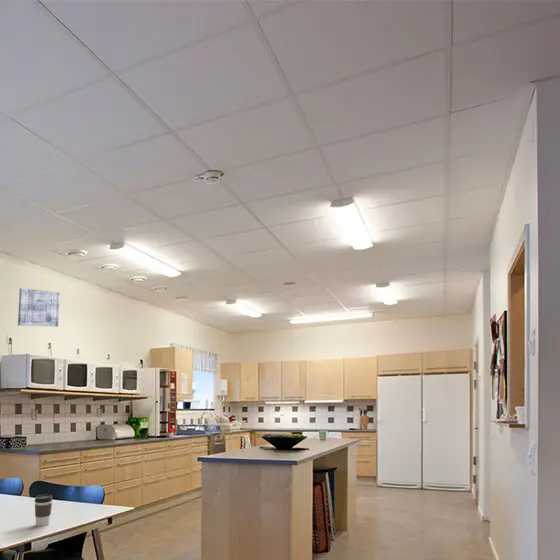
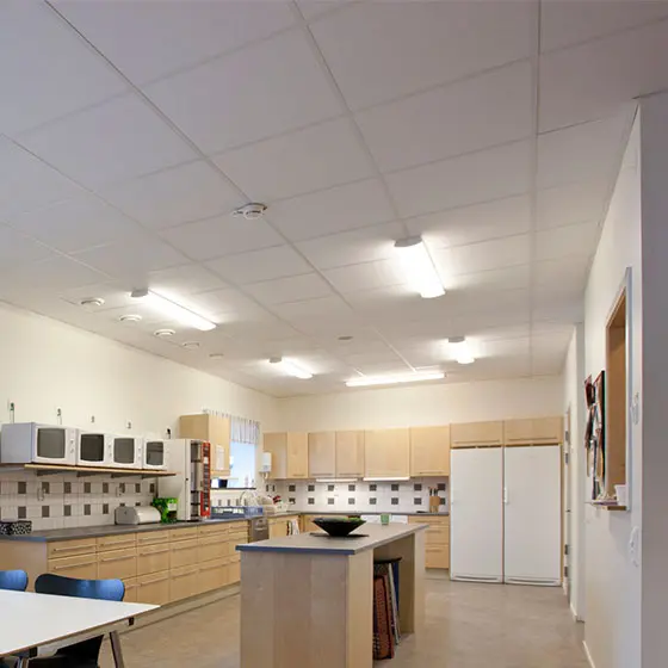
- coffee cup [34,494,54,527]
- wall art [17,287,61,328]
